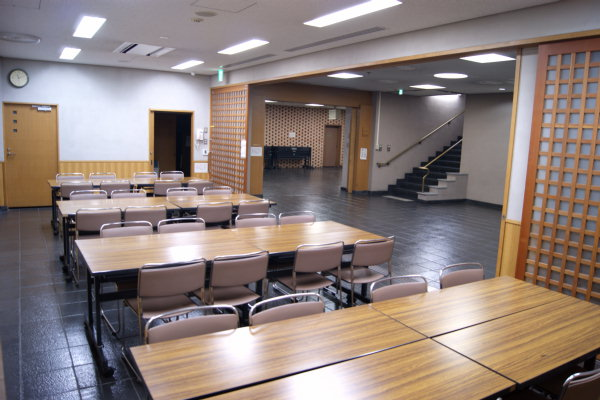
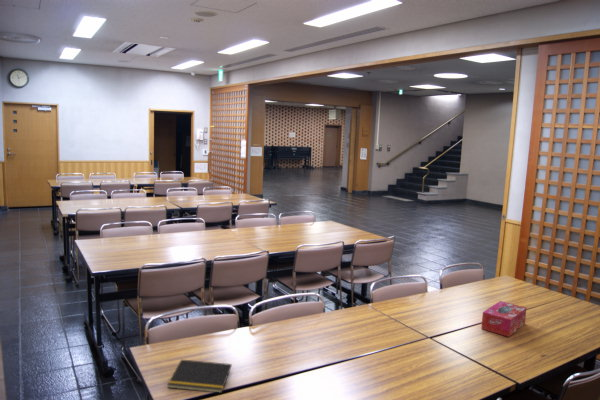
+ notepad [167,359,233,394]
+ tissue box [480,300,527,338]
